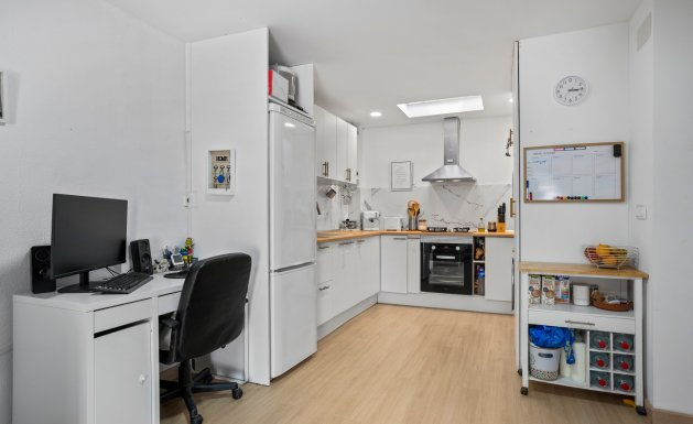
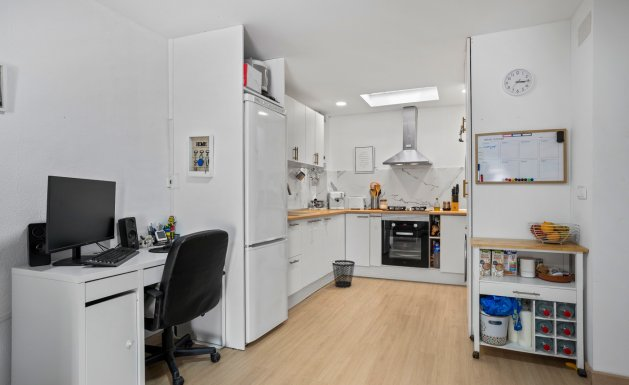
+ wastebasket [331,259,356,288]
